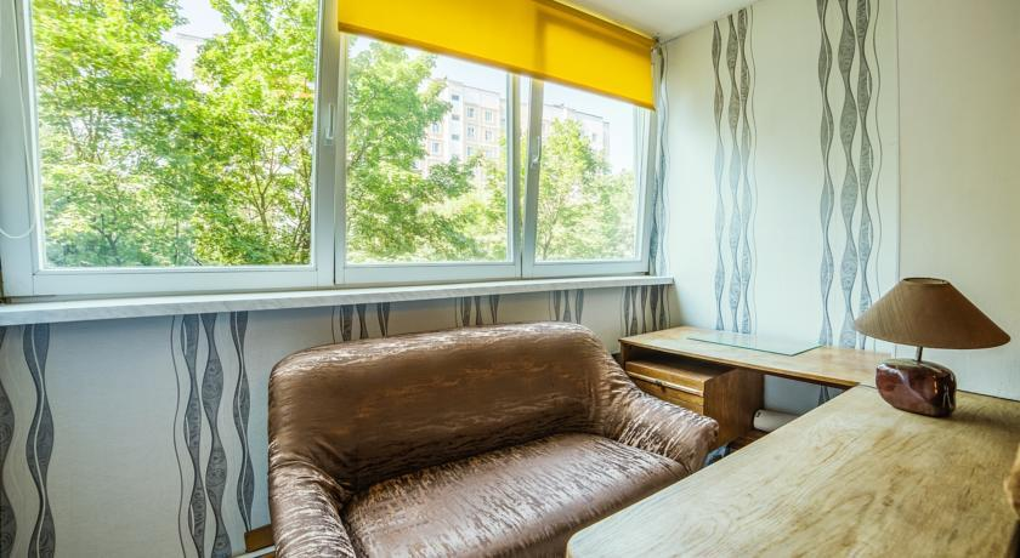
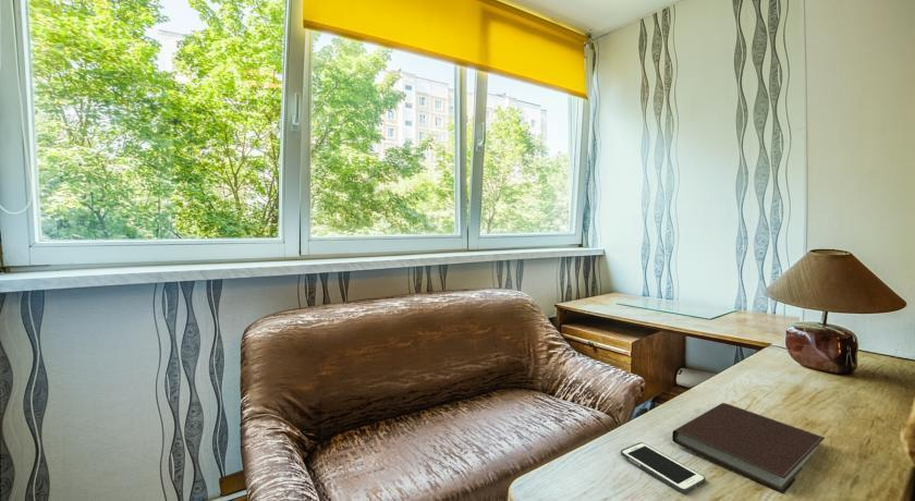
+ cell phone [620,441,707,494]
+ notebook [671,402,826,494]
